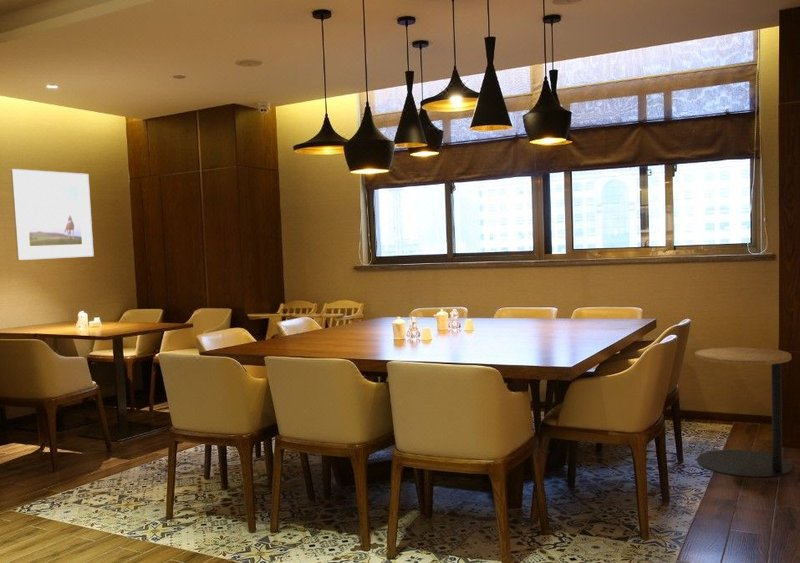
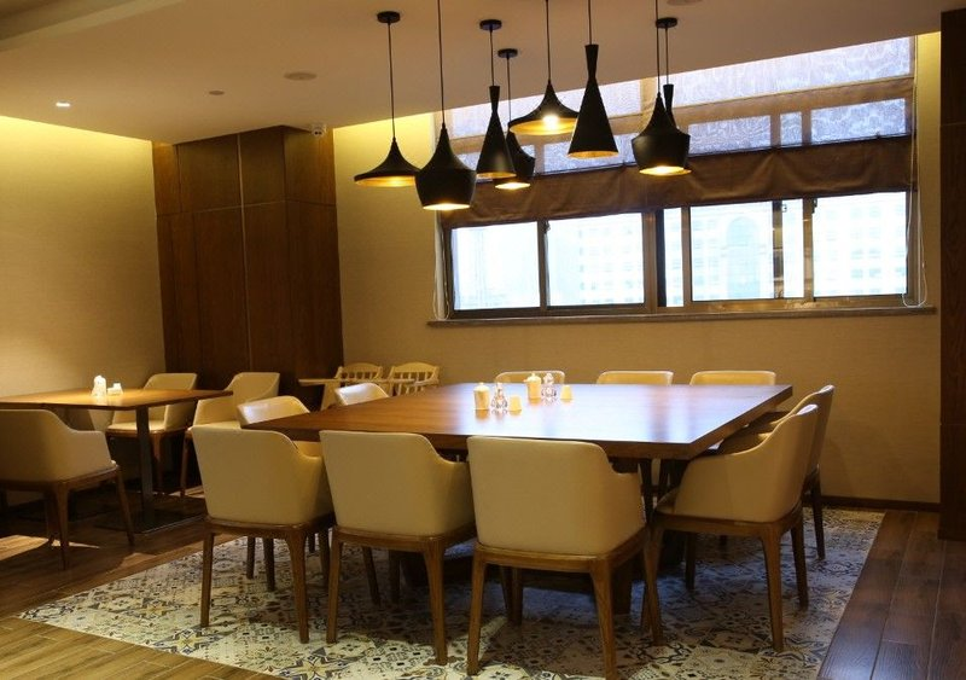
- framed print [10,168,95,261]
- side table [694,346,793,479]
